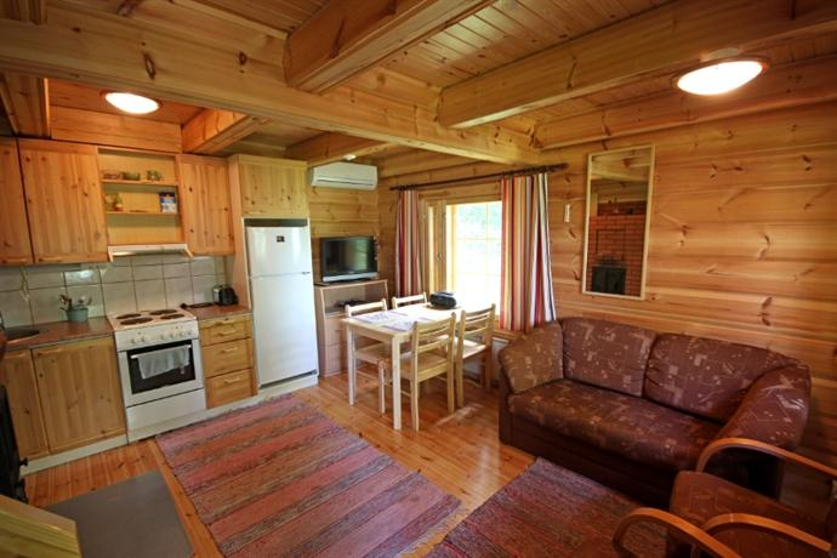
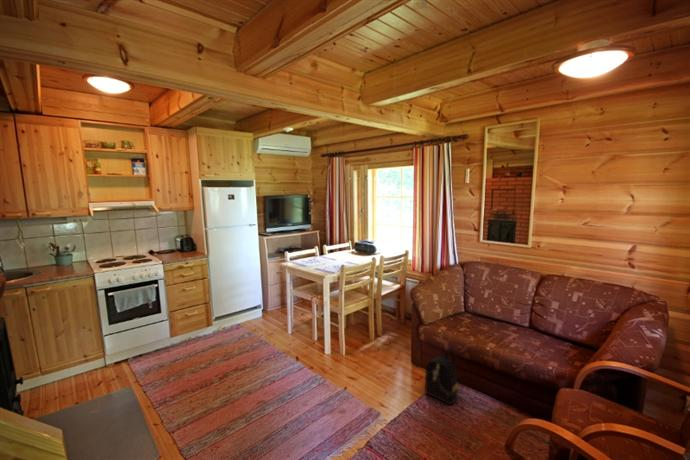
+ backpack [424,347,459,406]
